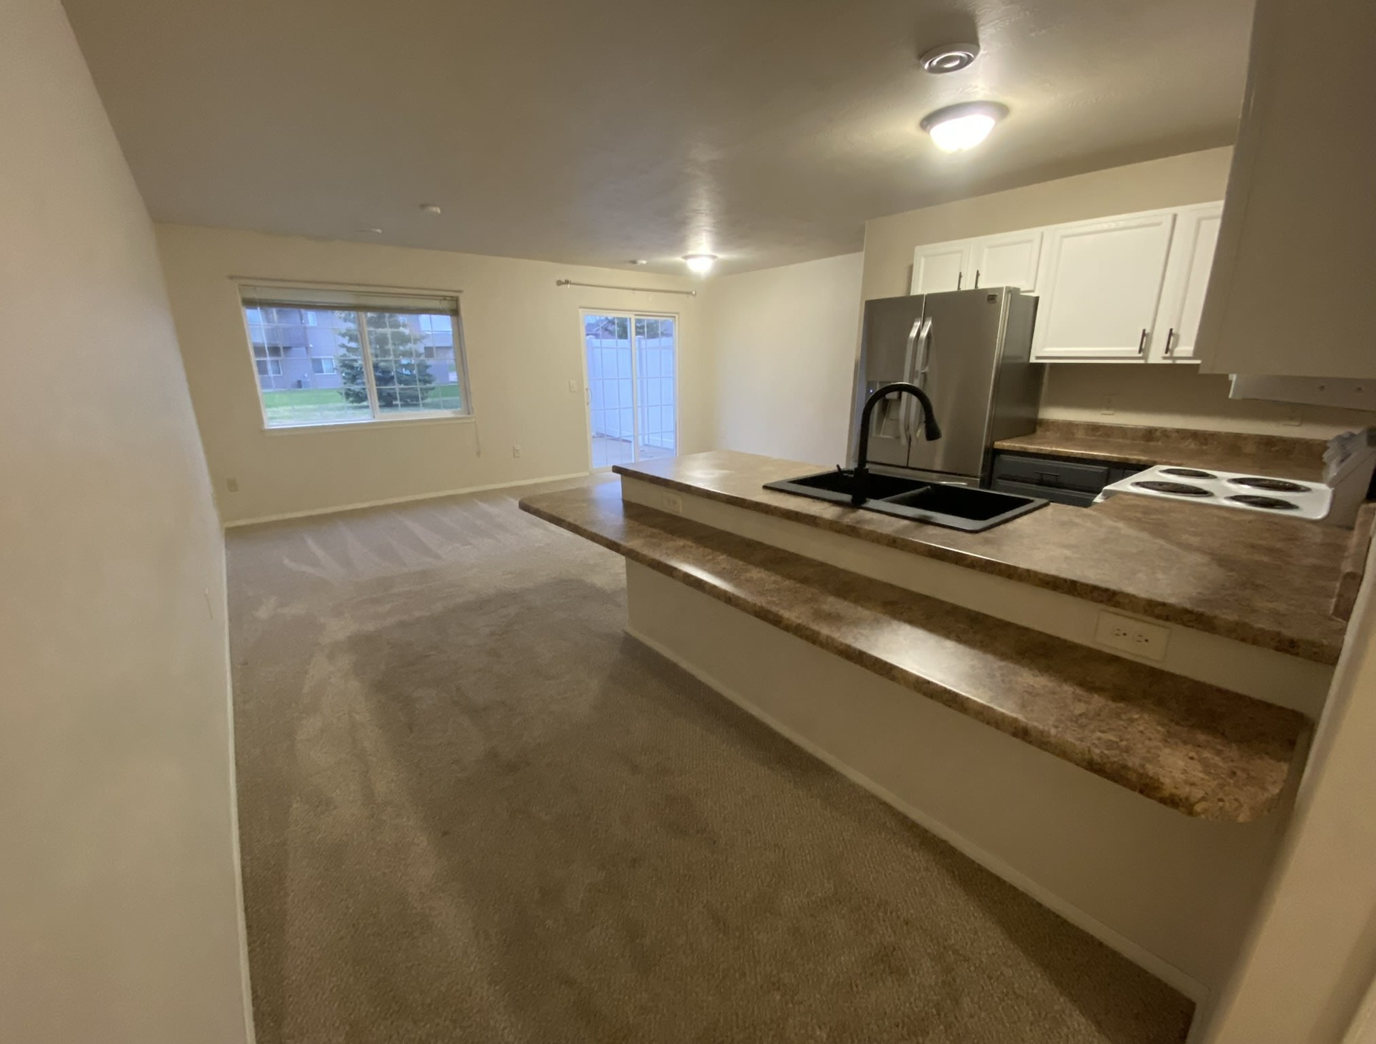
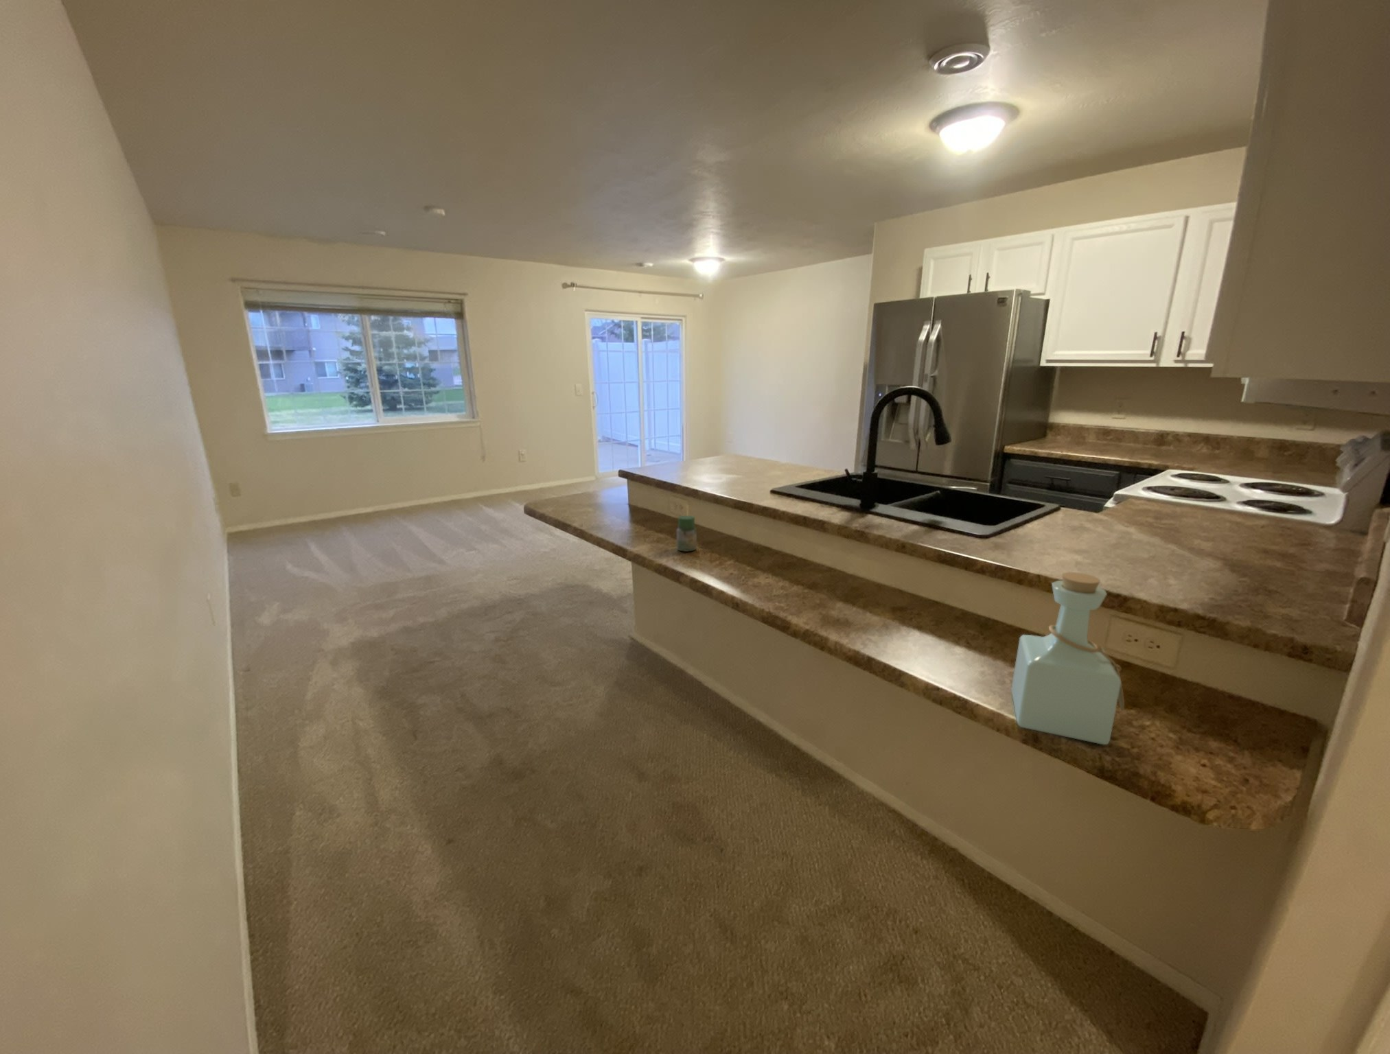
+ bottle [1010,571,1125,745]
+ jar [676,515,698,552]
